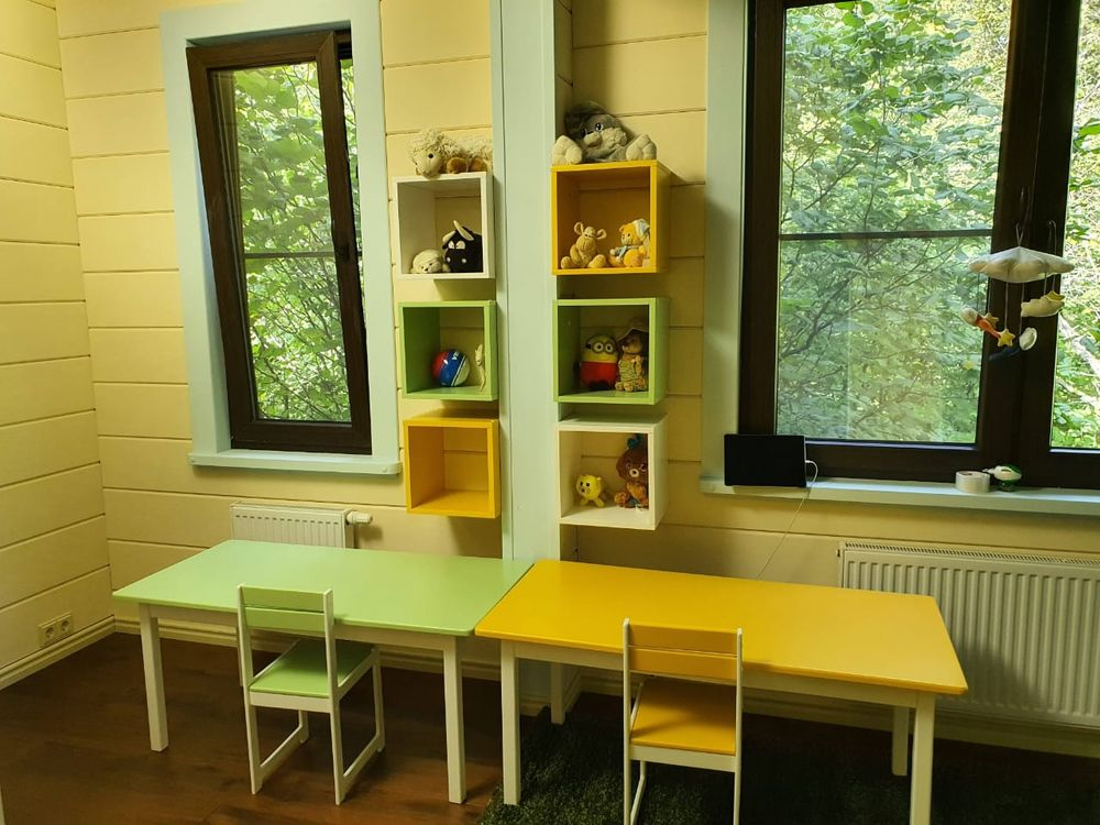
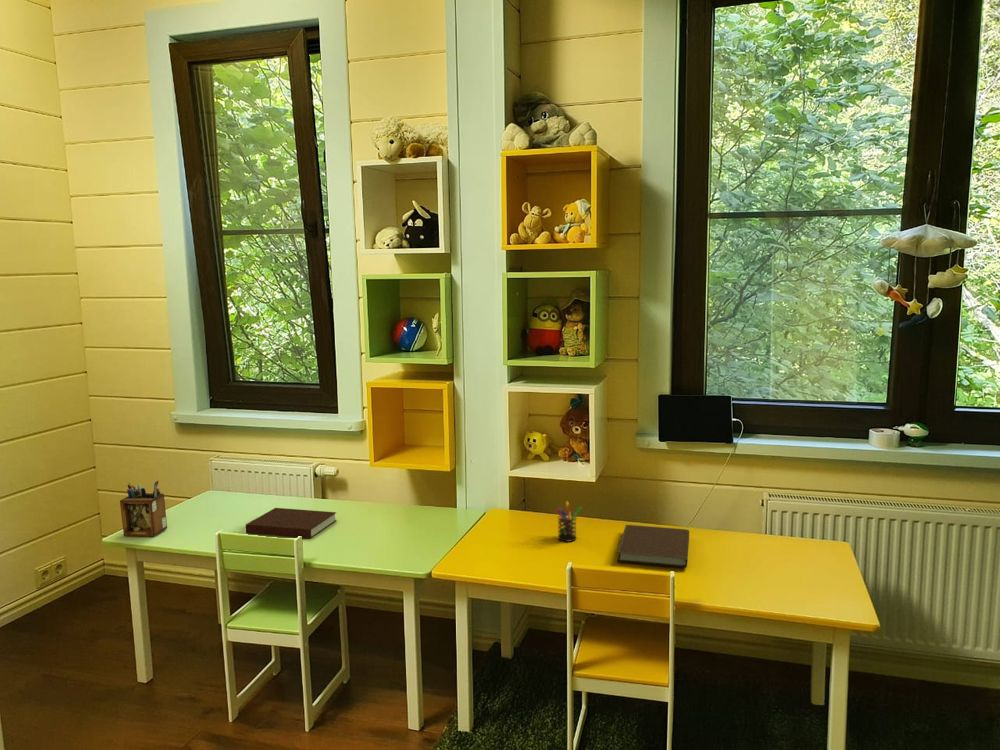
+ pen holder [556,501,582,543]
+ desk organizer [119,480,168,538]
+ notebook [245,507,338,539]
+ notebook [616,524,690,569]
